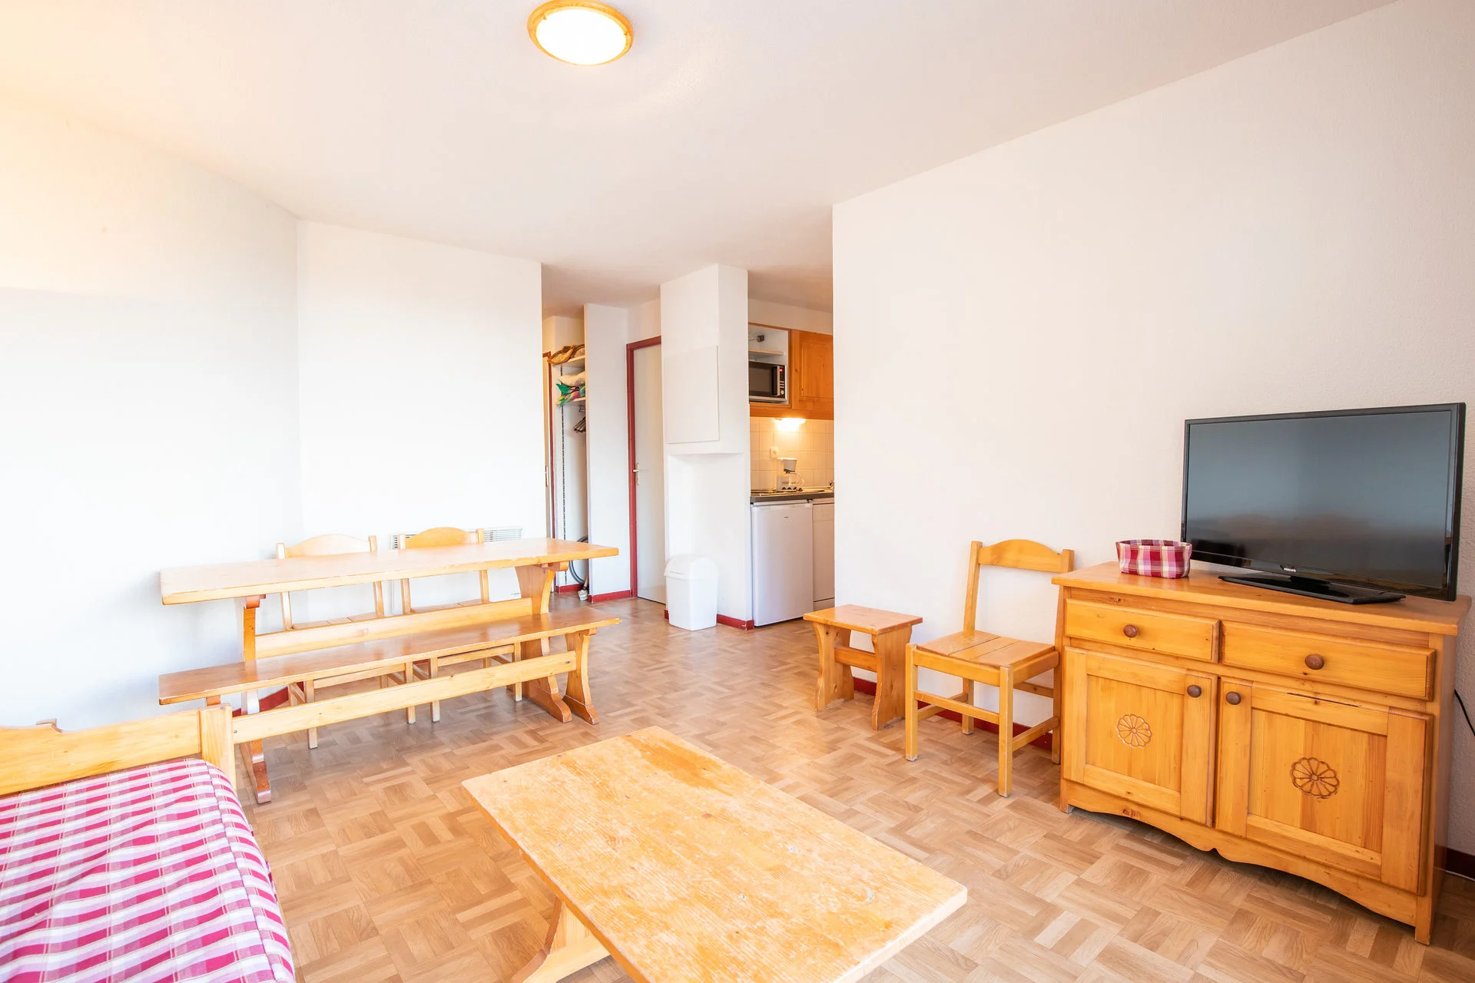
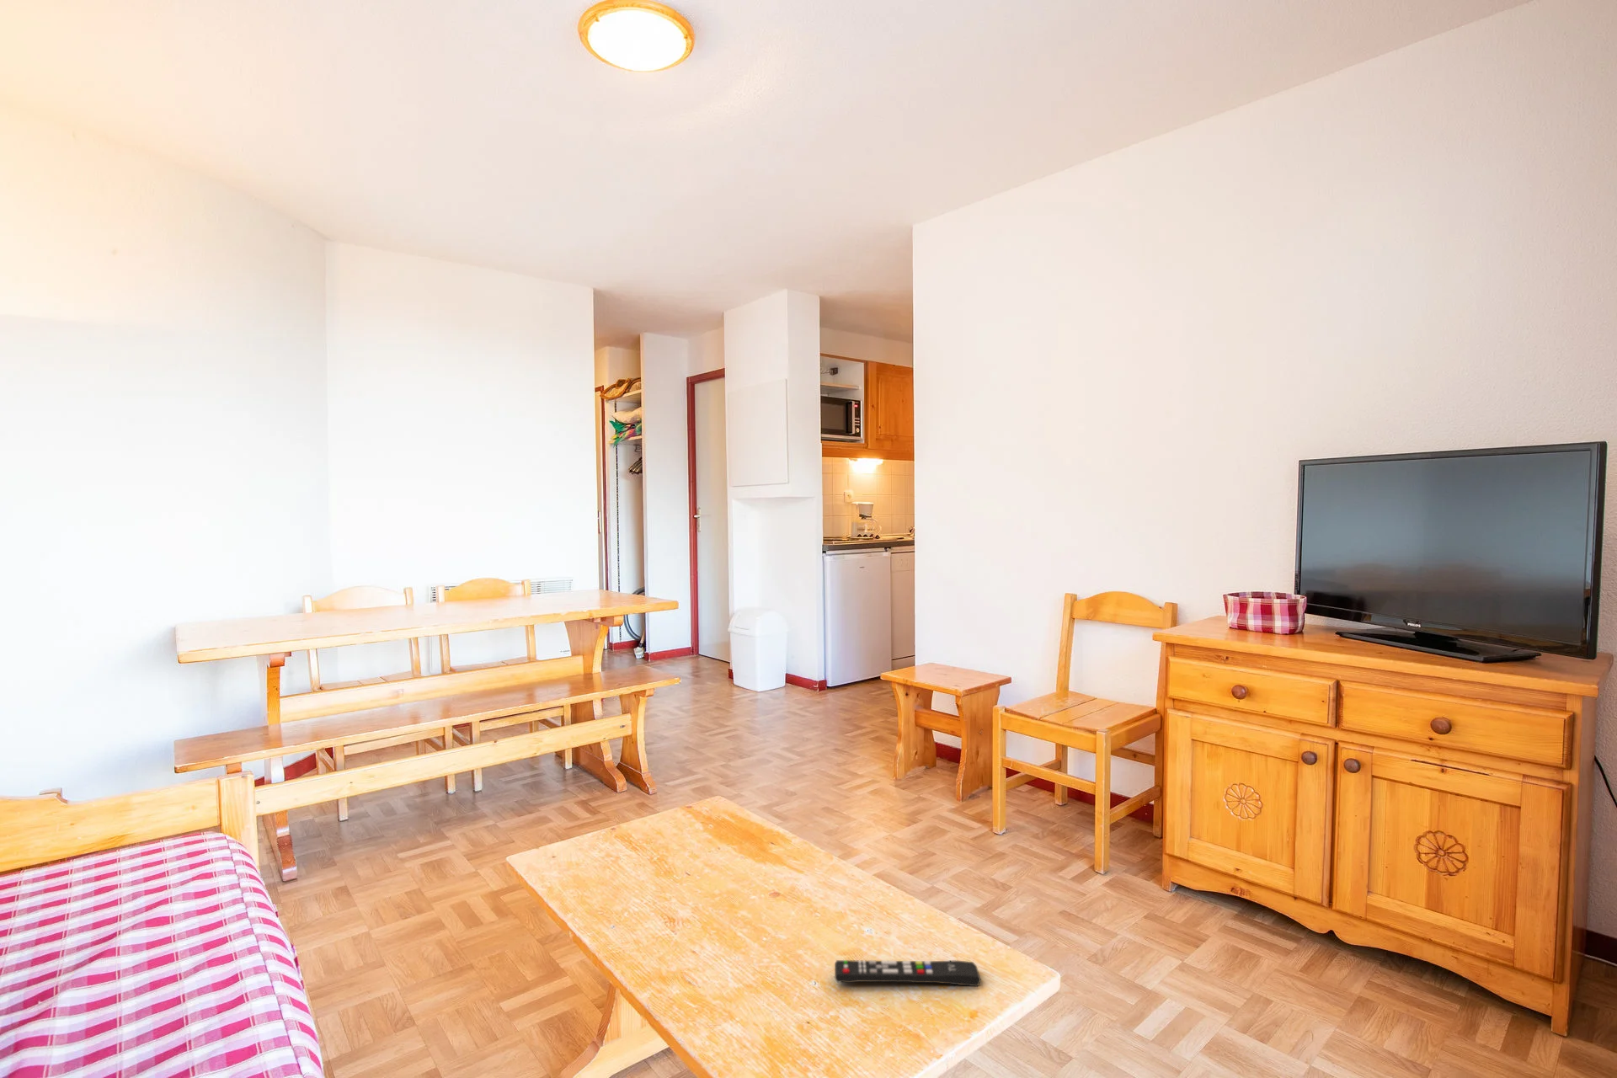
+ remote control [834,959,982,987]
